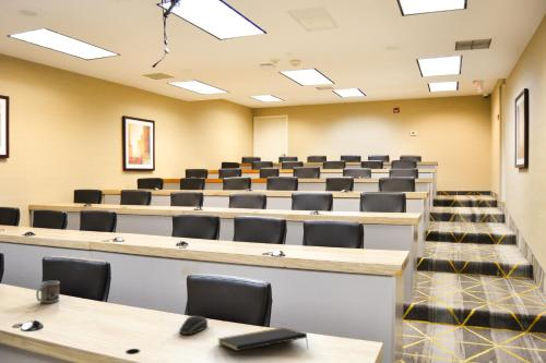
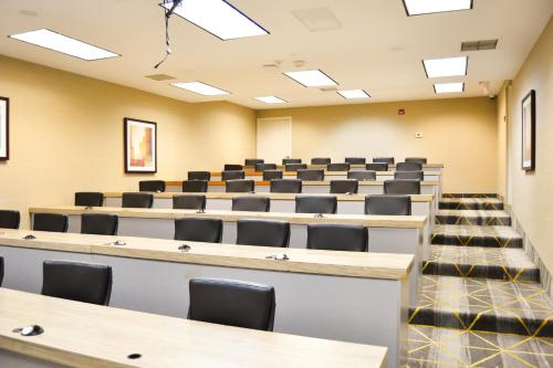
- computer mouse [178,315,209,336]
- notepad [216,327,309,352]
- cup [35,280,61,304]
